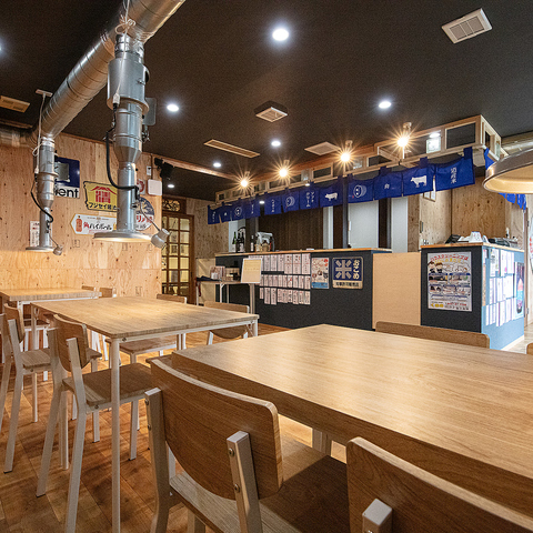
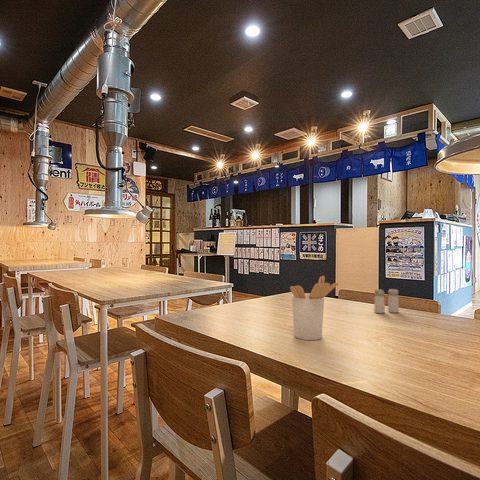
+ salt and pepper shaker [373,288,400,314]
+ utensil holder [289,275,339,341]
